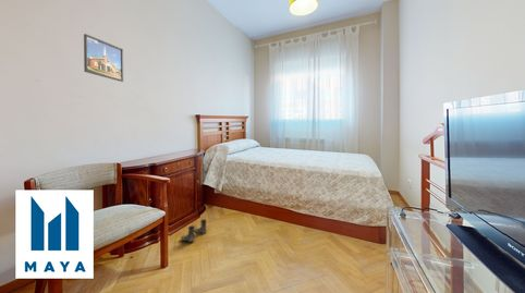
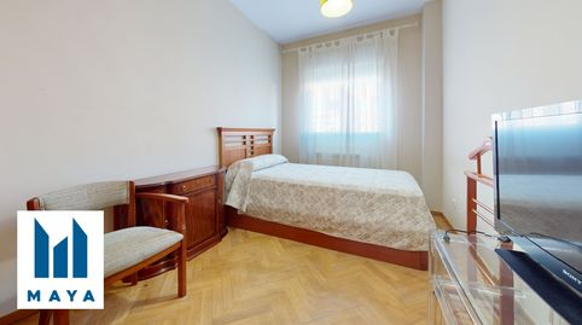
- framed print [83,33,124,83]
- boots [180,218,208,243]
